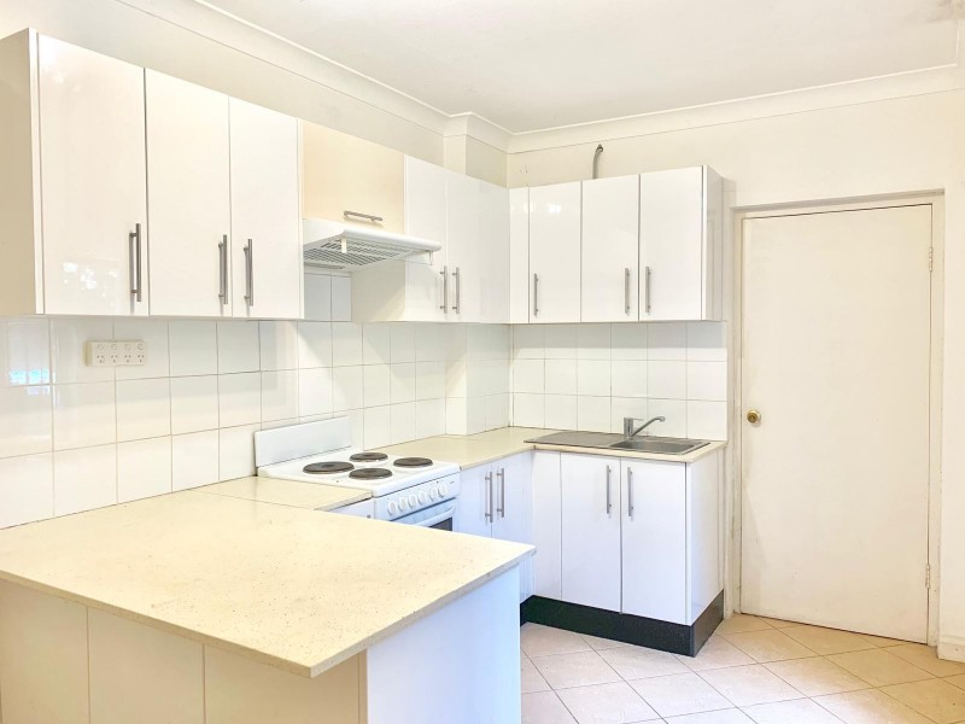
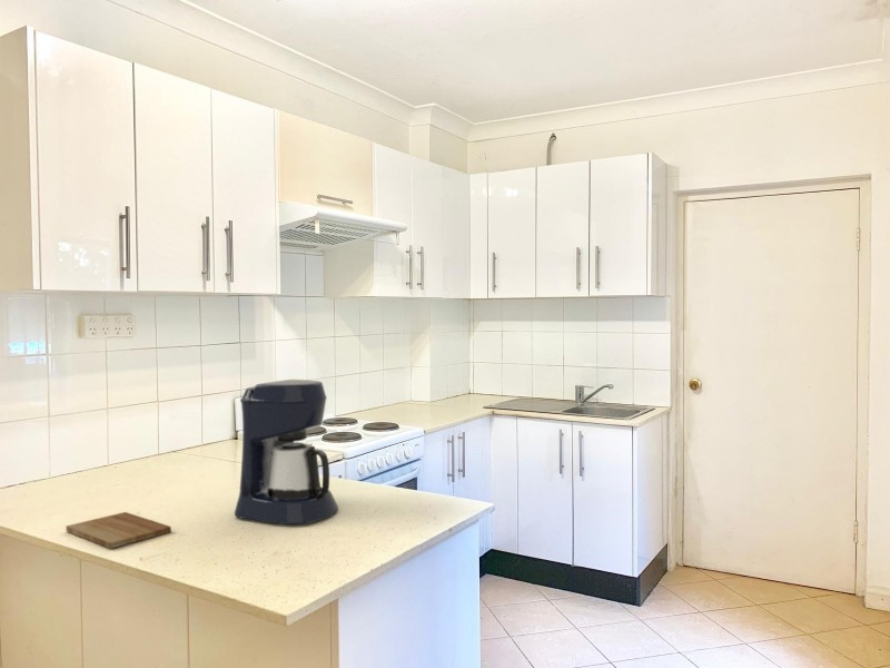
+ coffee maker [234,379,339,525]
+ cutting board [65,511,172,549]
